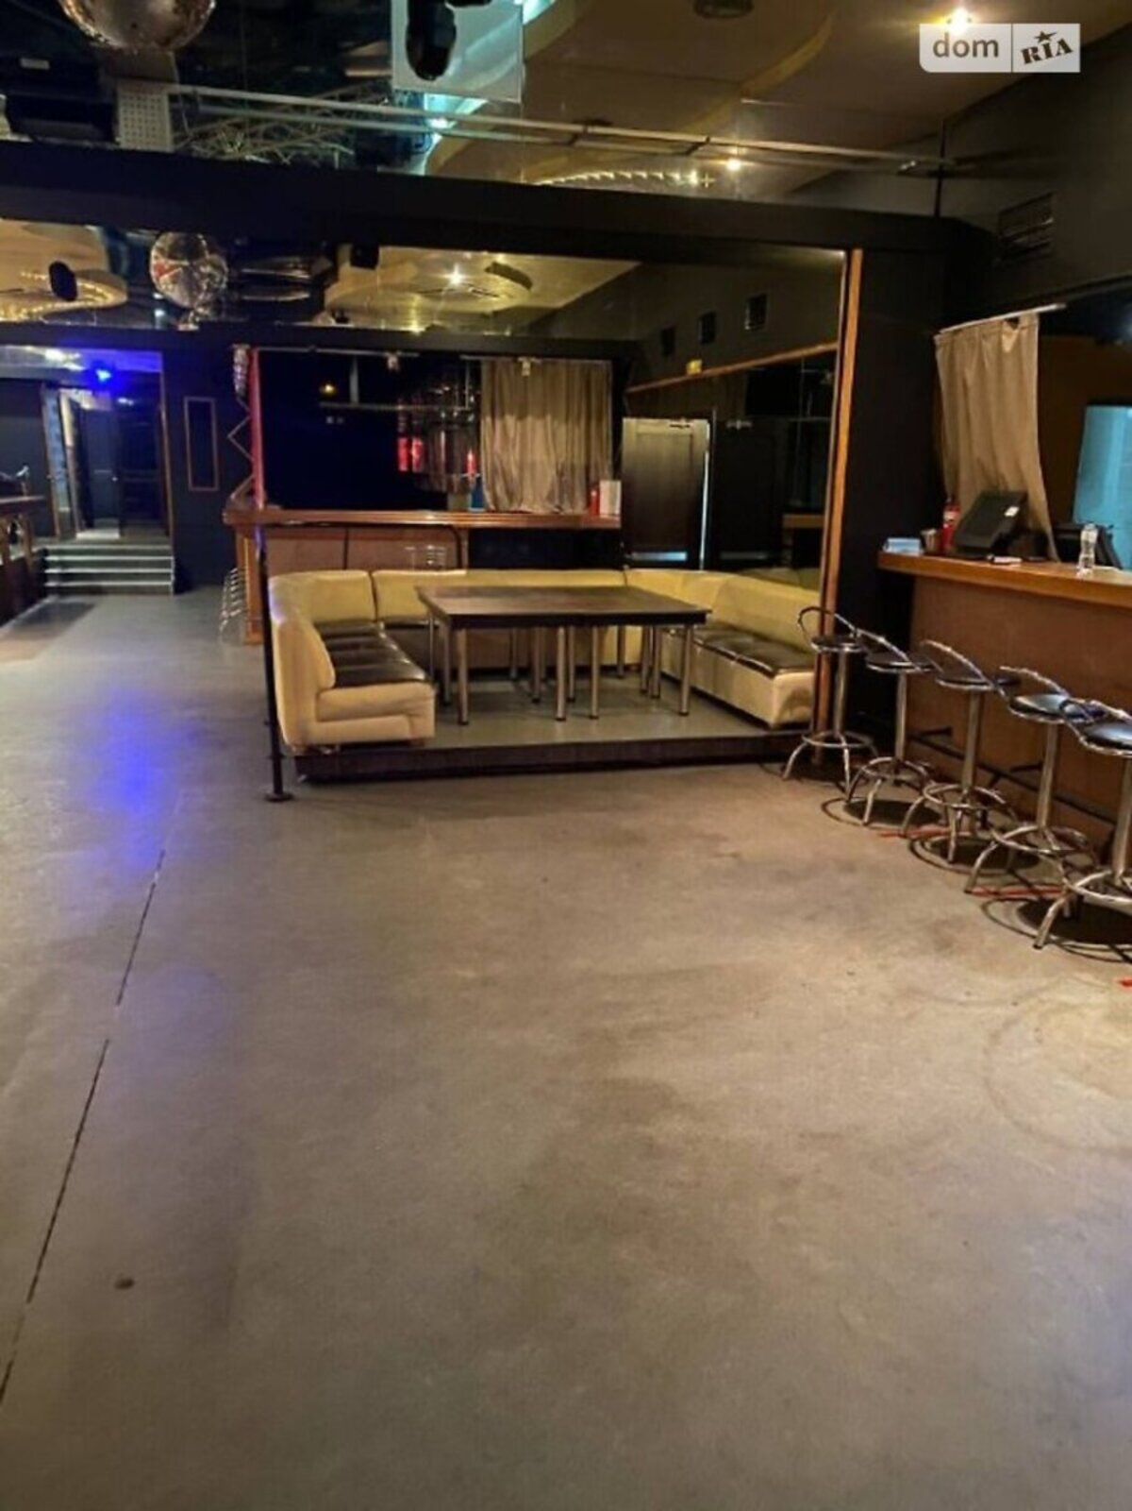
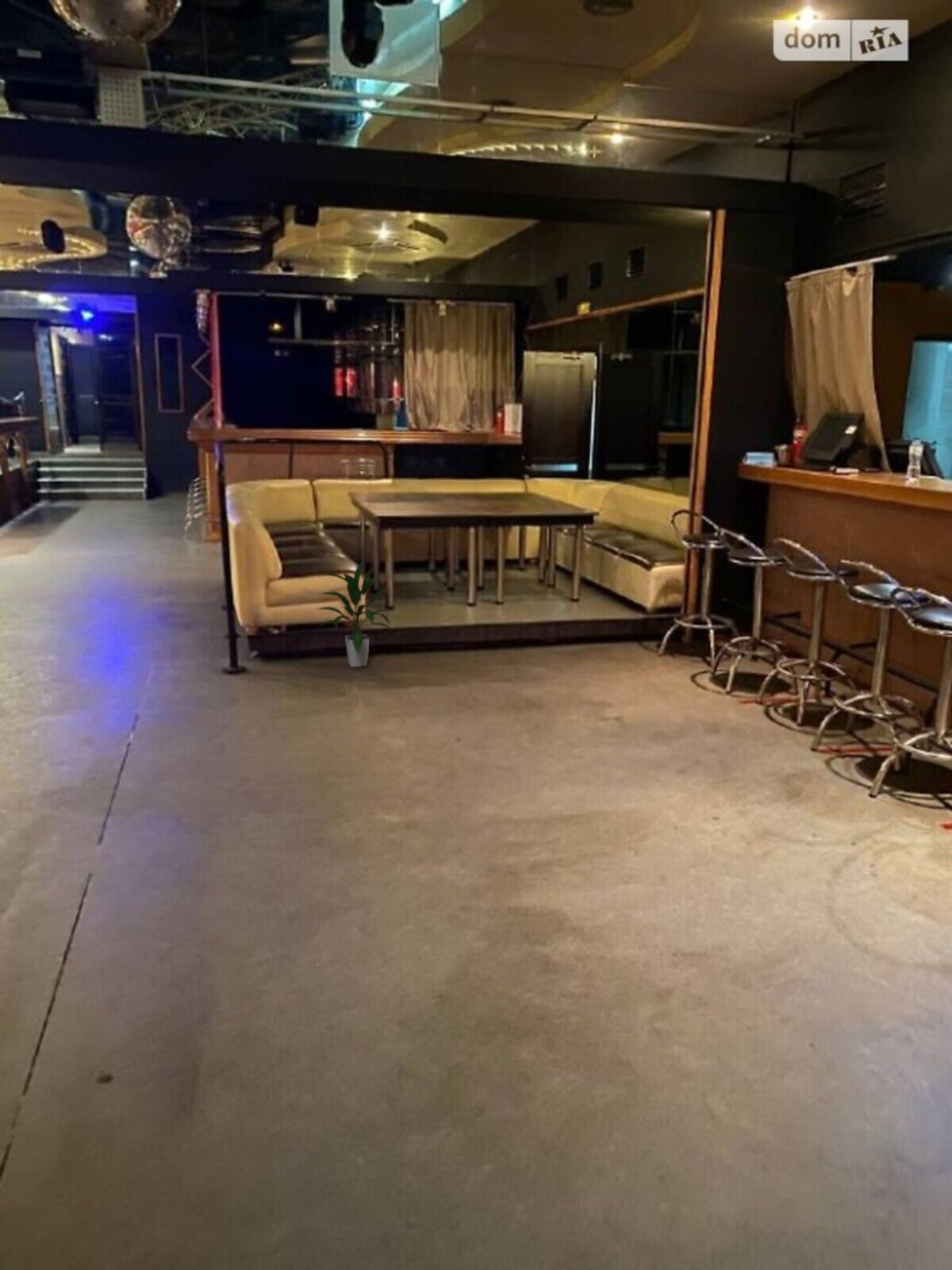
+ indoor plant [315,560,393,668]
